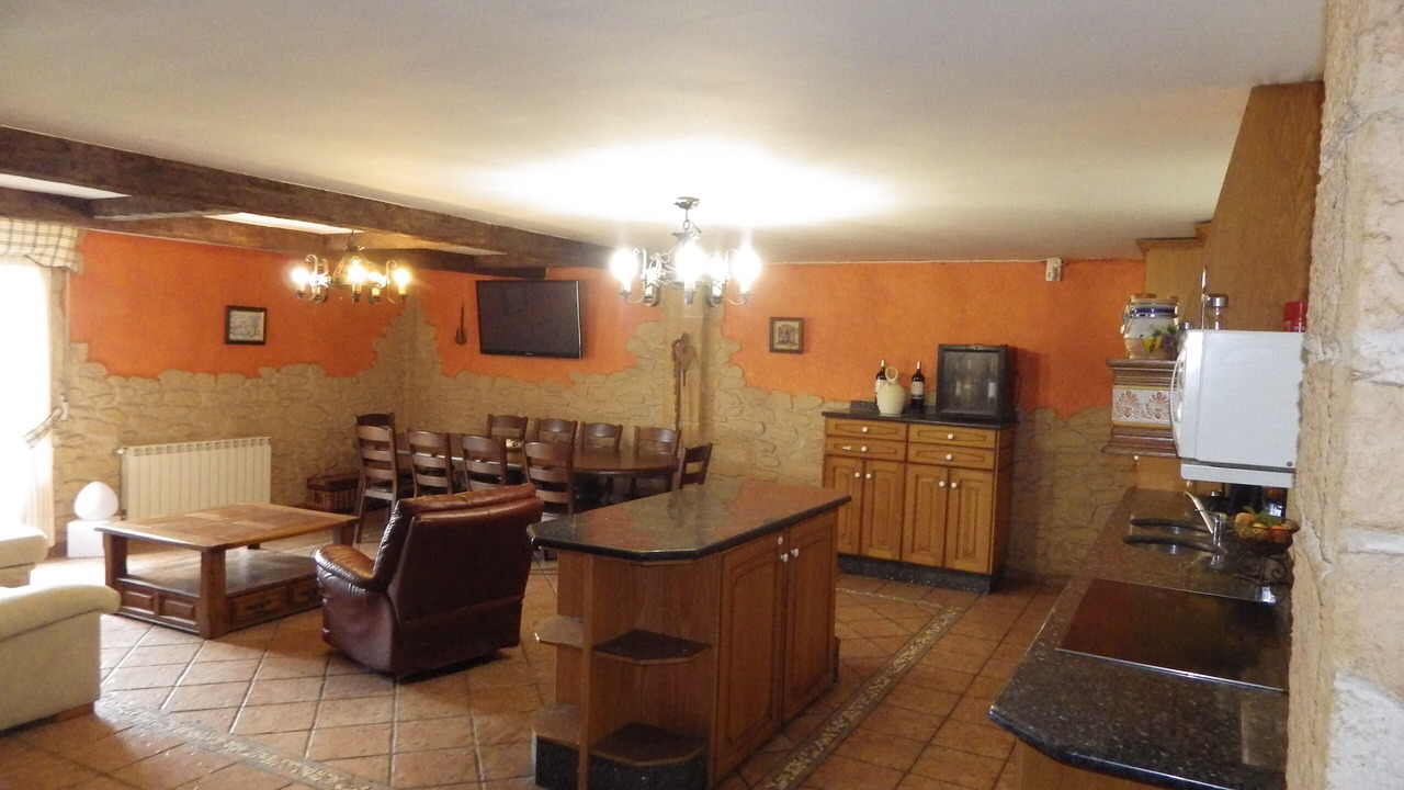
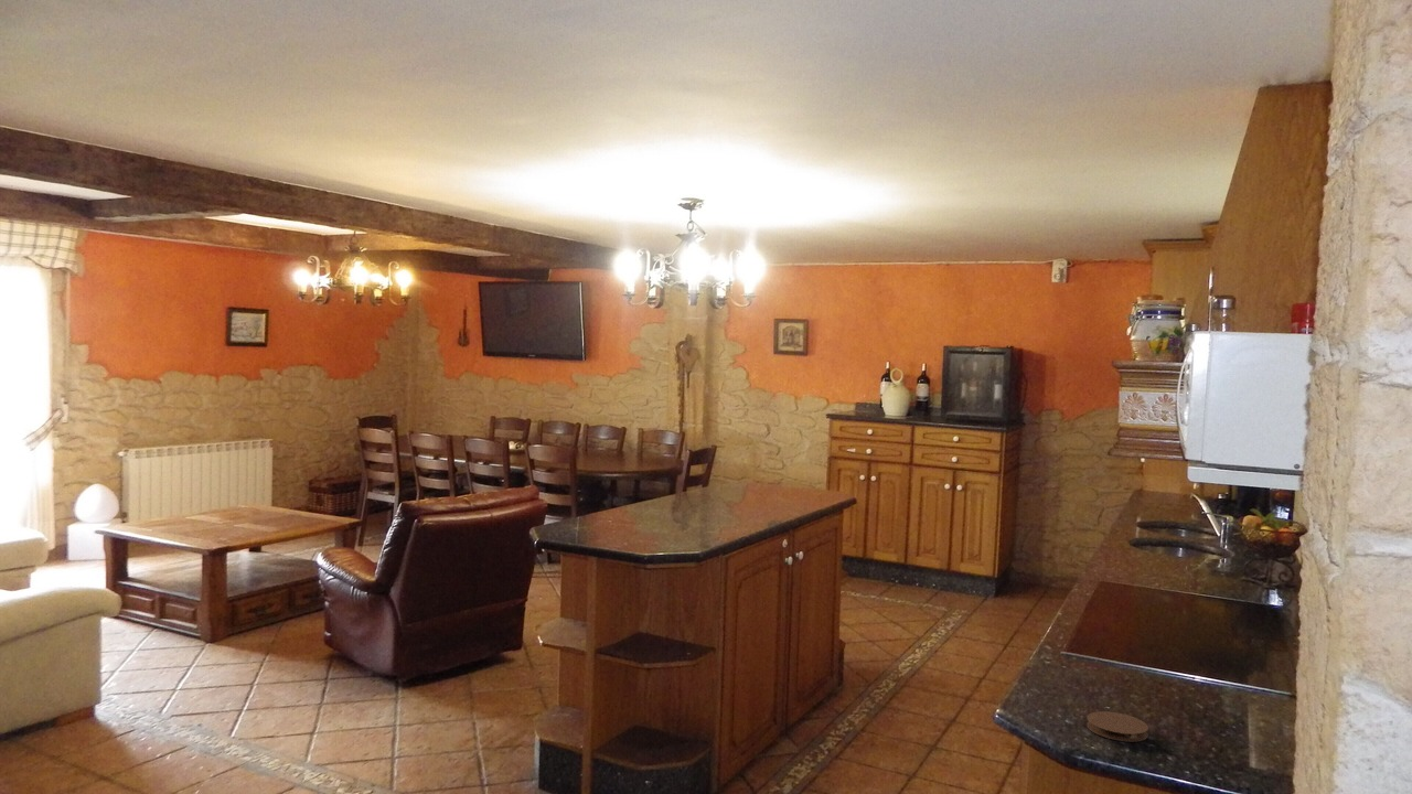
+ coaster [1085,710,1149,743]
